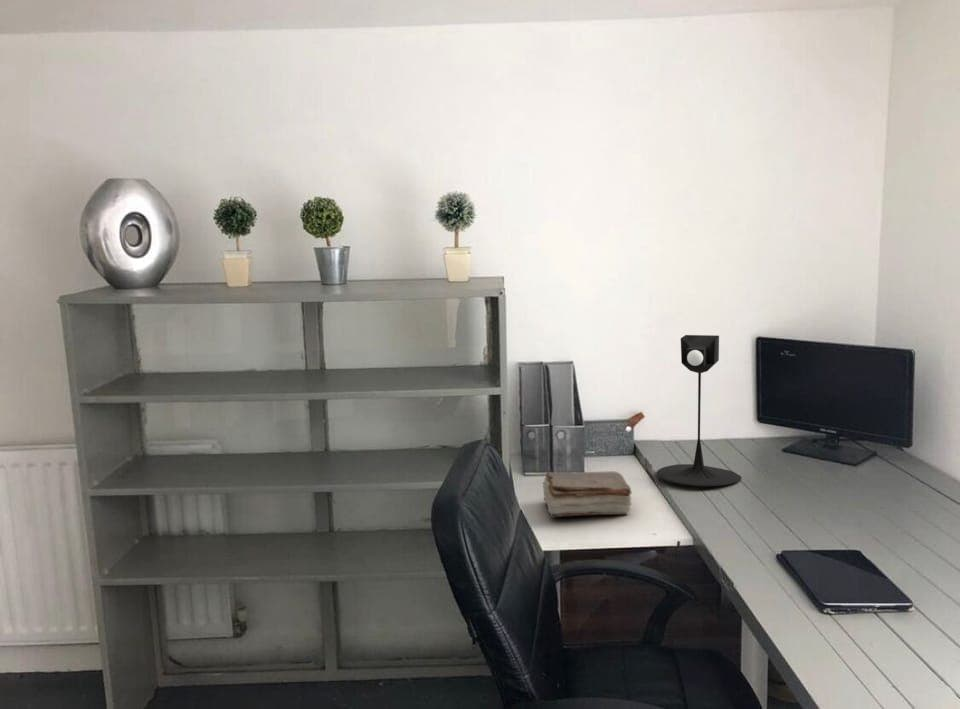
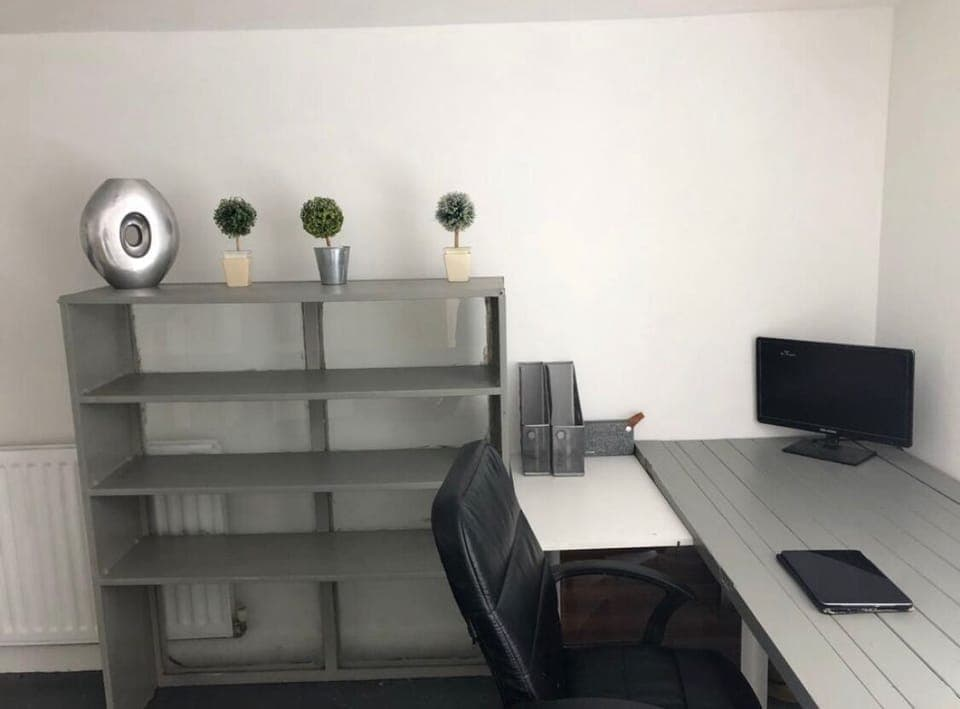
- desk lamp [656,334,742,487]
- book [542,470,633,518]
